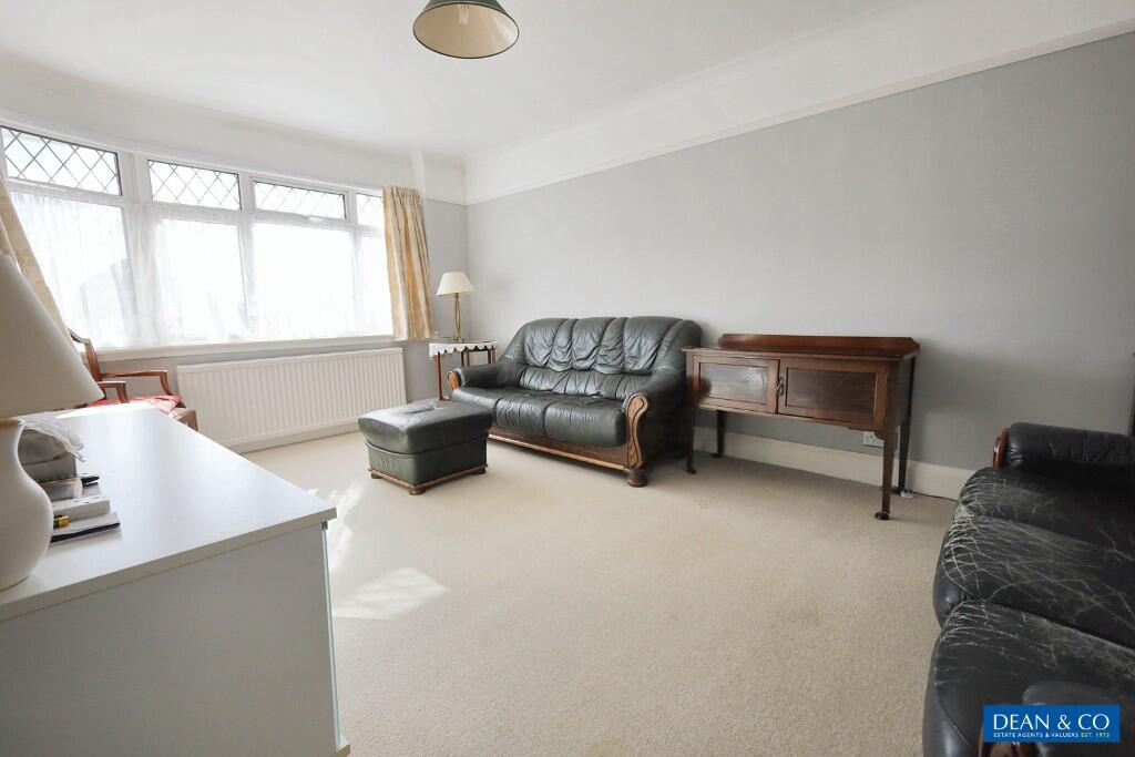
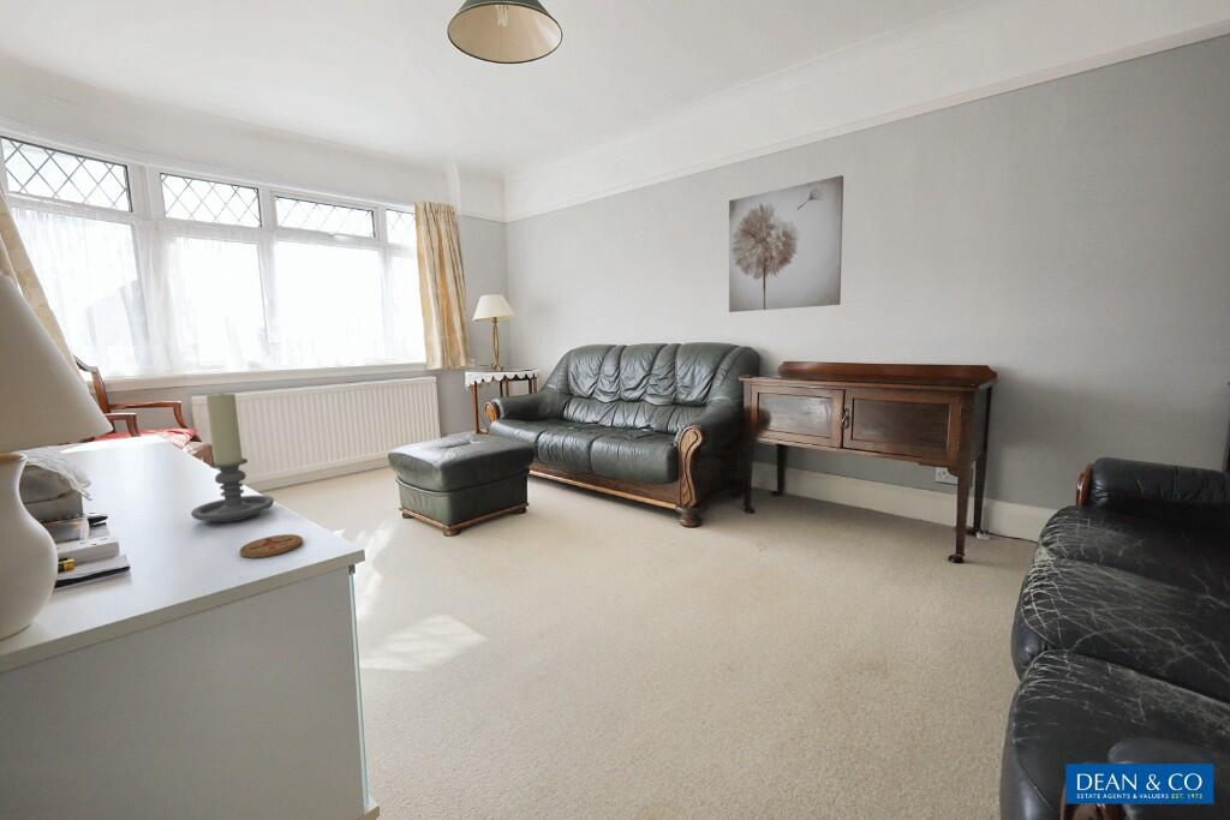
+ candle holder [190,390,275,523]
+ wall art [728,174,844,313]
+ coaster [238,533,304,558]
